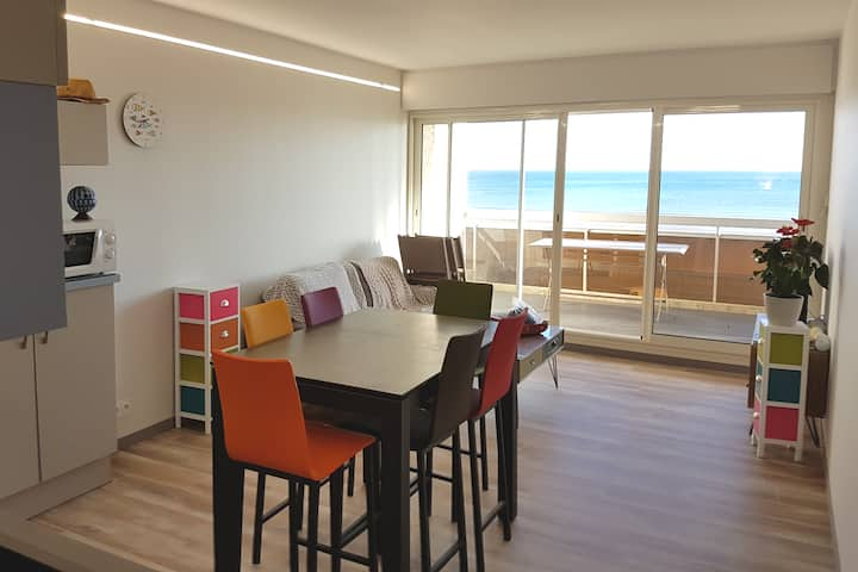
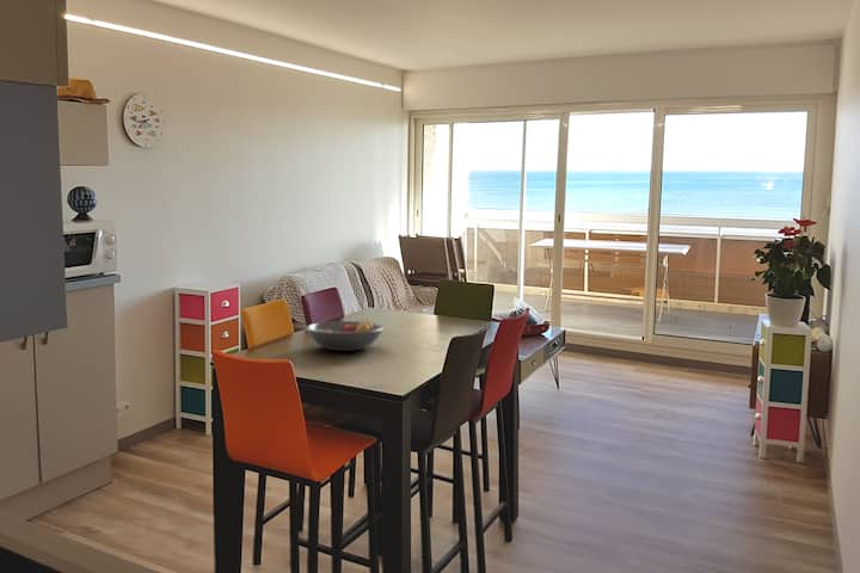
+ fruit bowl [305,318,385,352]
